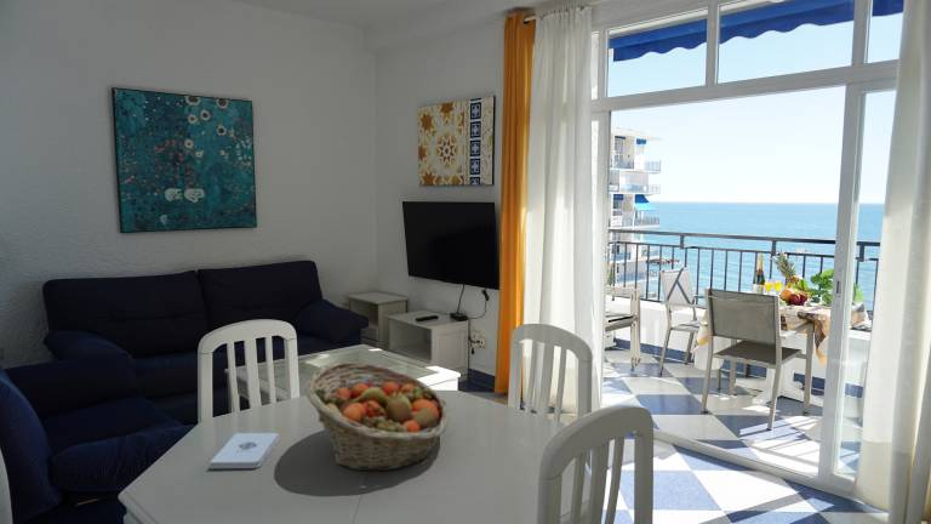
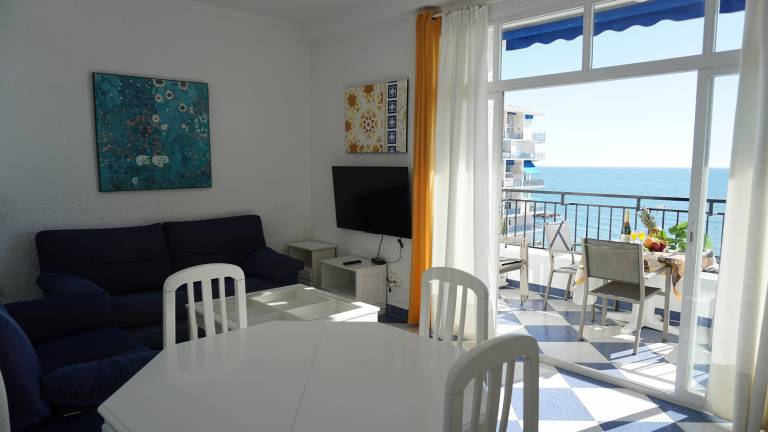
- fruit basket [304,361,450,472]
- notepad [209,432,279,469]
